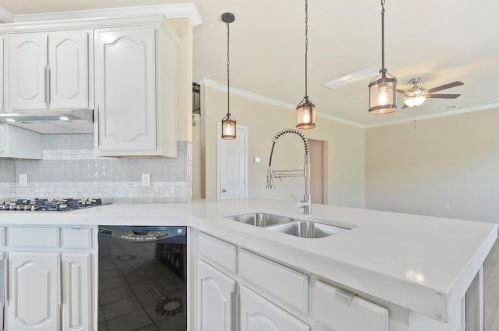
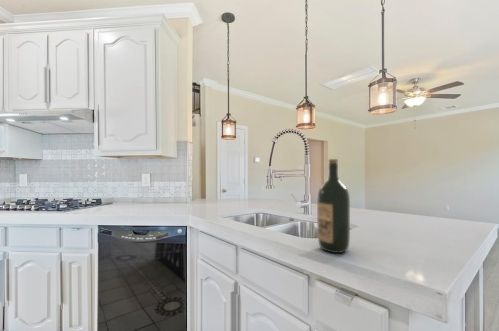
+ wine bottle [316,158,351,254]
